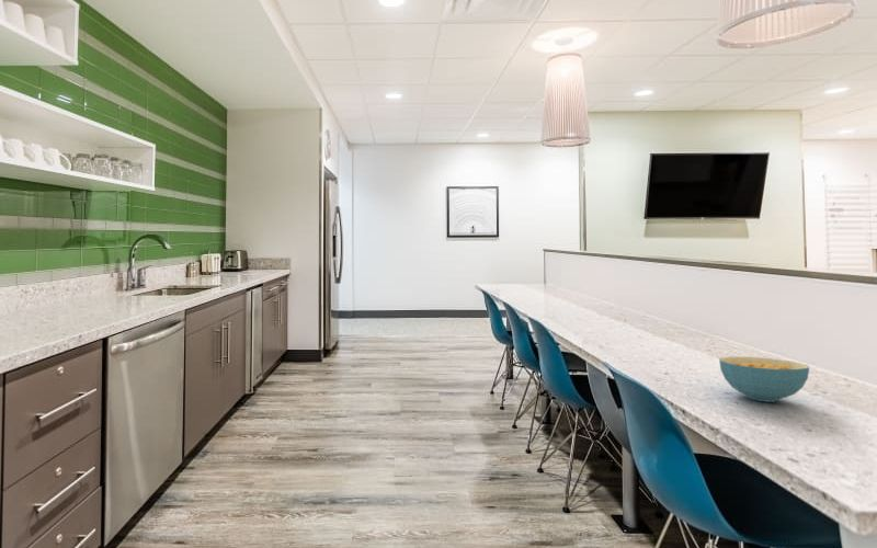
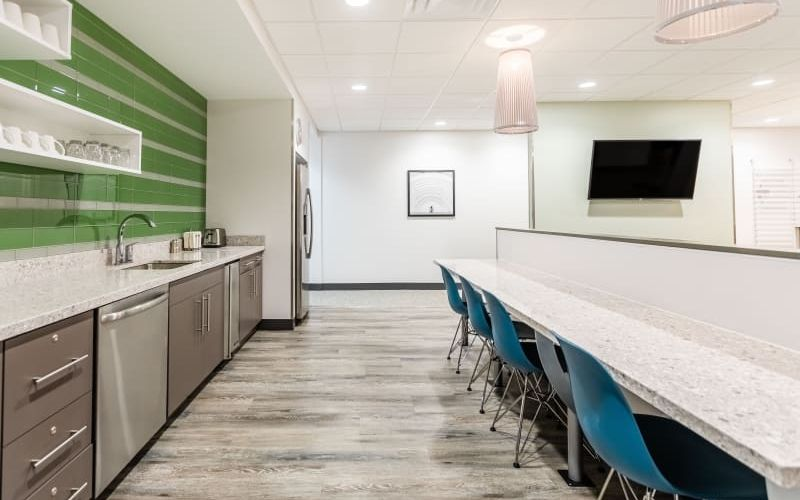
- cereal bowl [718,356,810,403]
